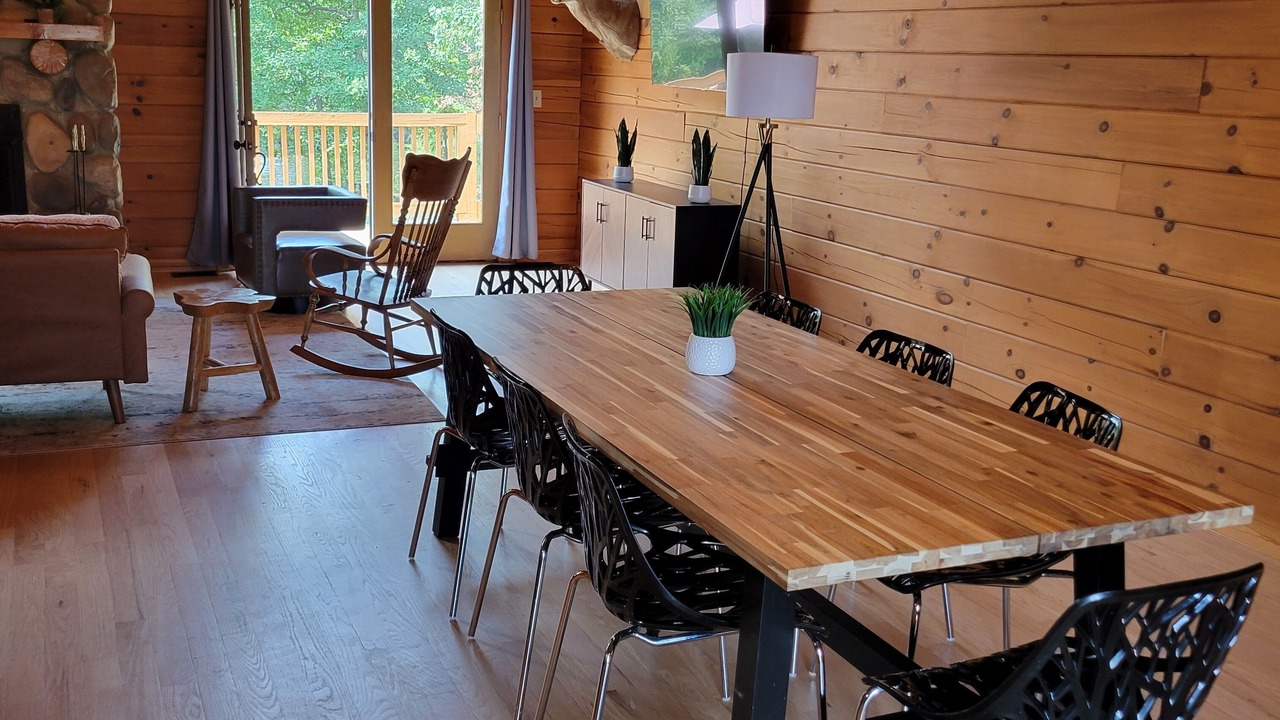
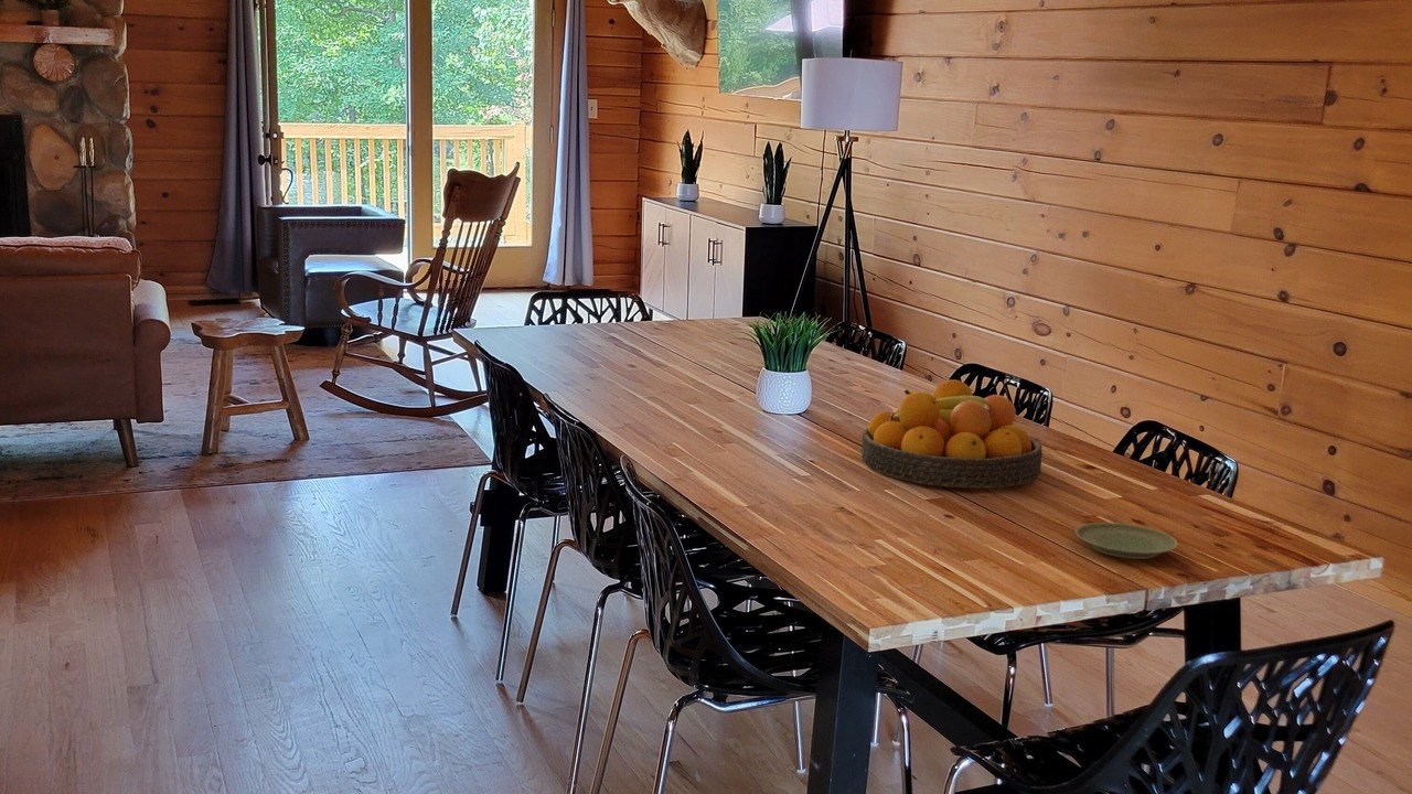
+ fruit bowl [860,378,1044,490]
+ plate [1074,522,1178,560]
